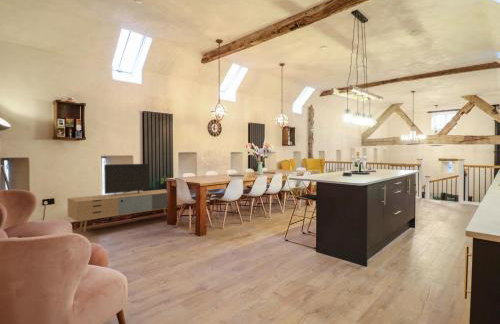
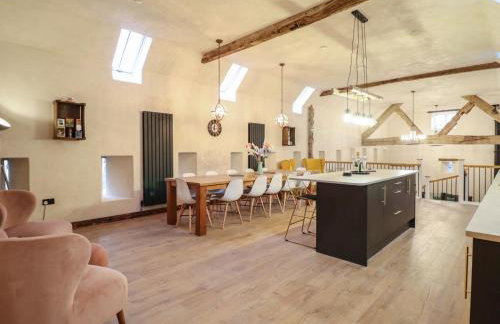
- media console [66,163,182,233]
